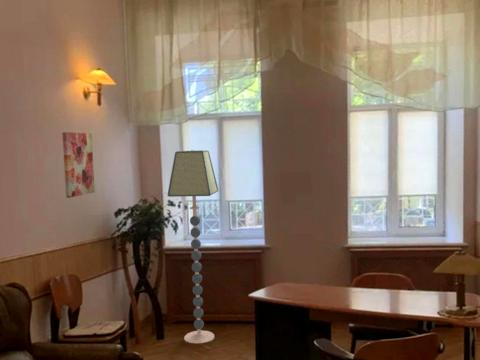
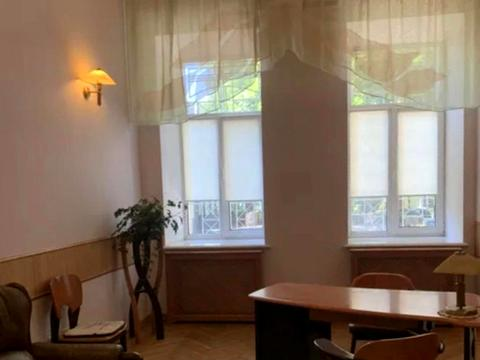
- wall art [61,131,96,199]
- floor lamp [167,149,219,344]
